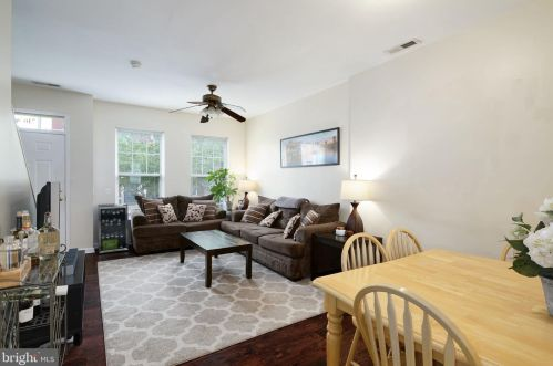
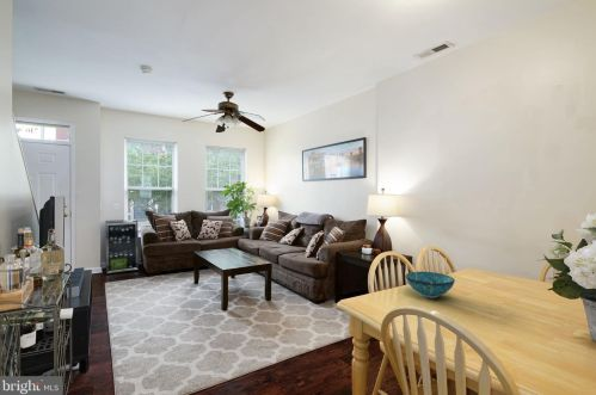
+ bowl [405,271,456,298]
